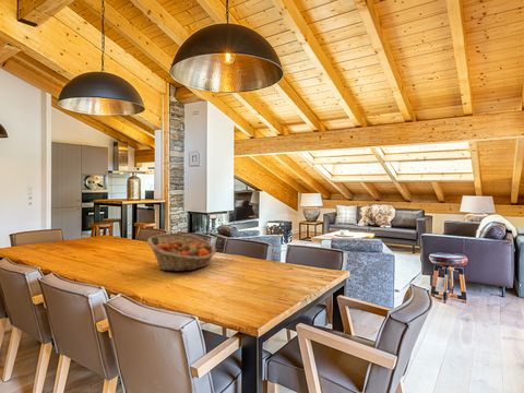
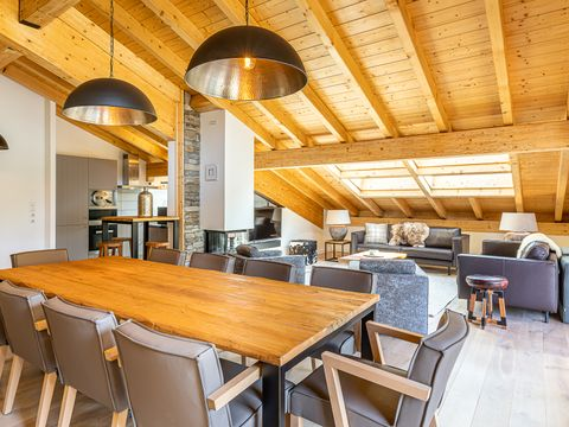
- fruit basket [146,231,217,272]
